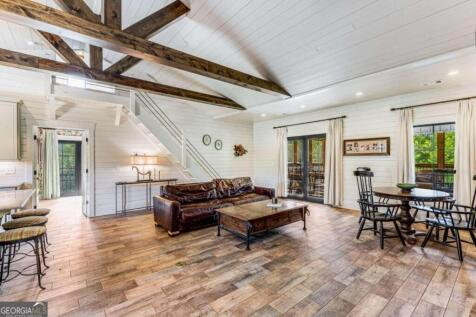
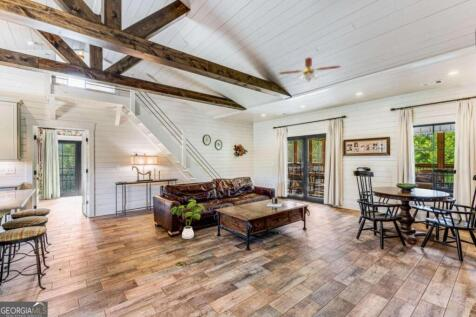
+ house plant [168,198,207,240]
+ ceiling fan [277,56,342,83]
